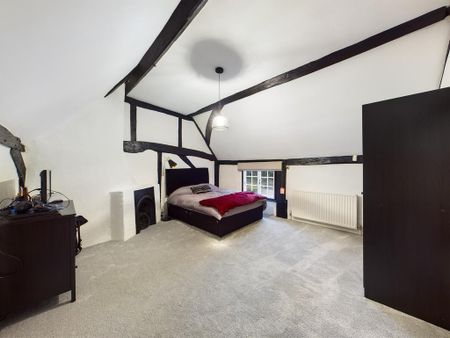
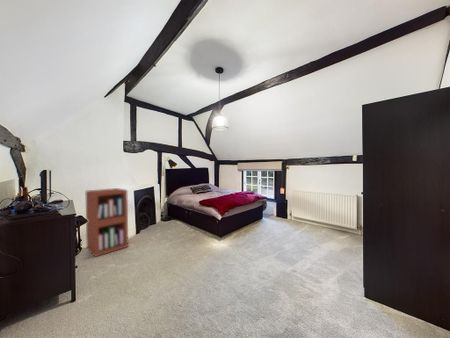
+ bookshelf [85,187,129,258]
